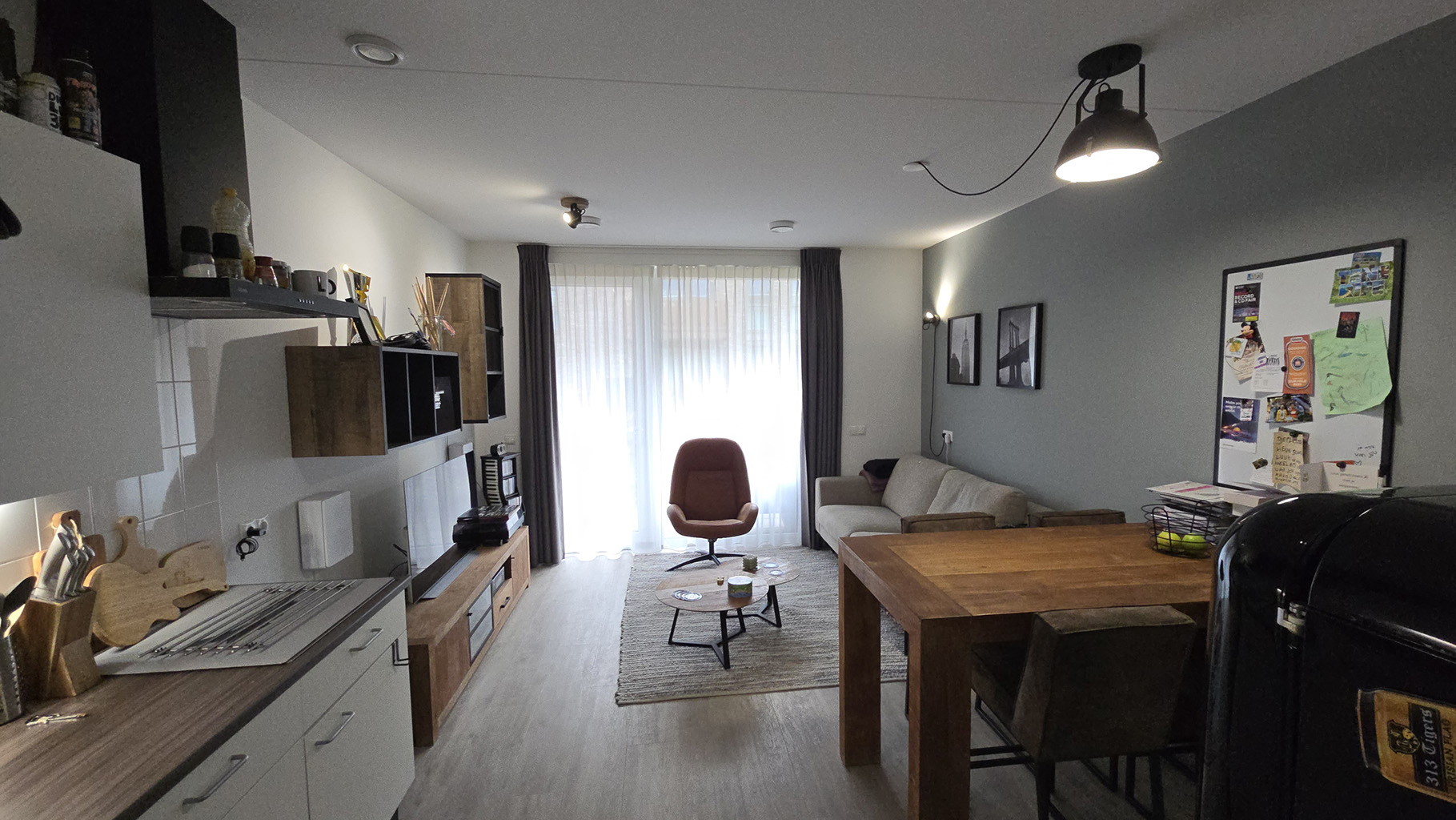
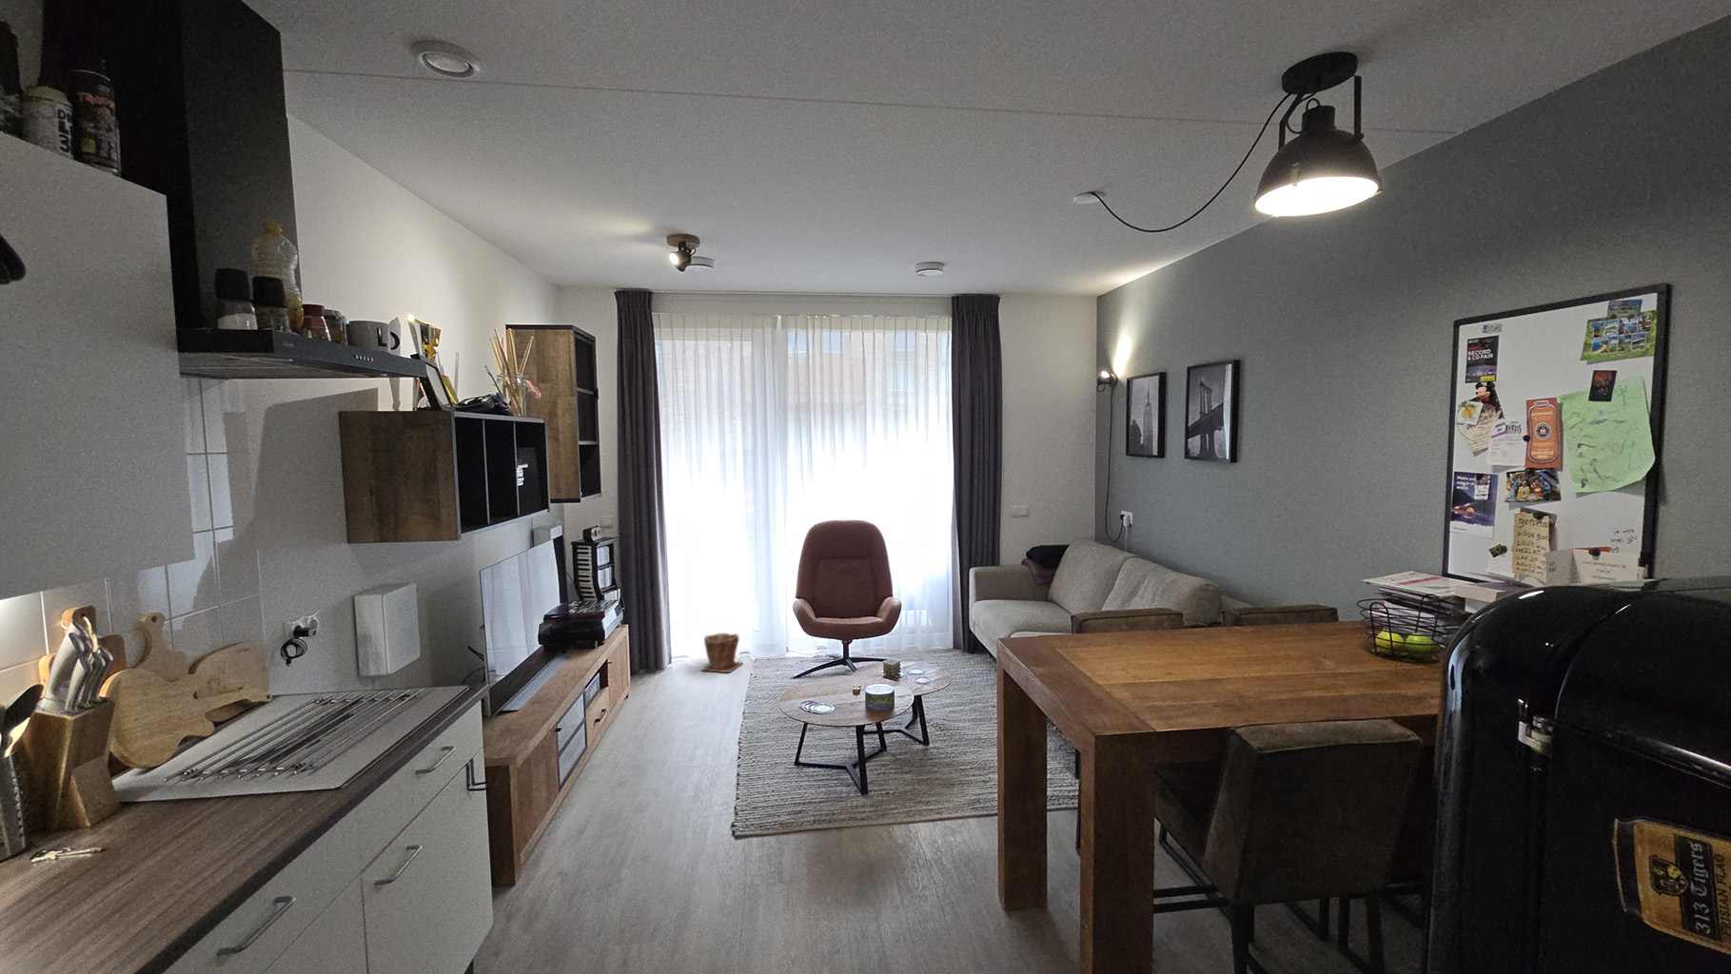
+ plant pot [700,633,744,673]
